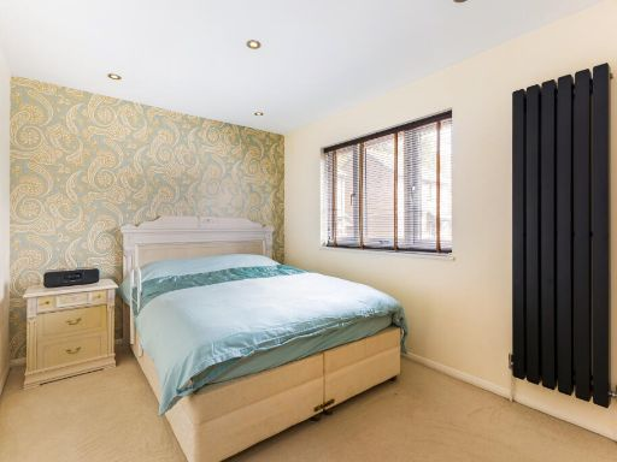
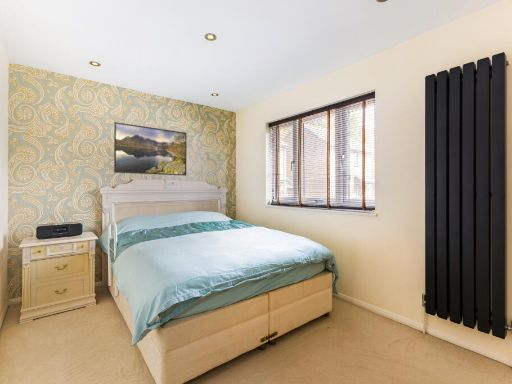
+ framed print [113,121,187,177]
